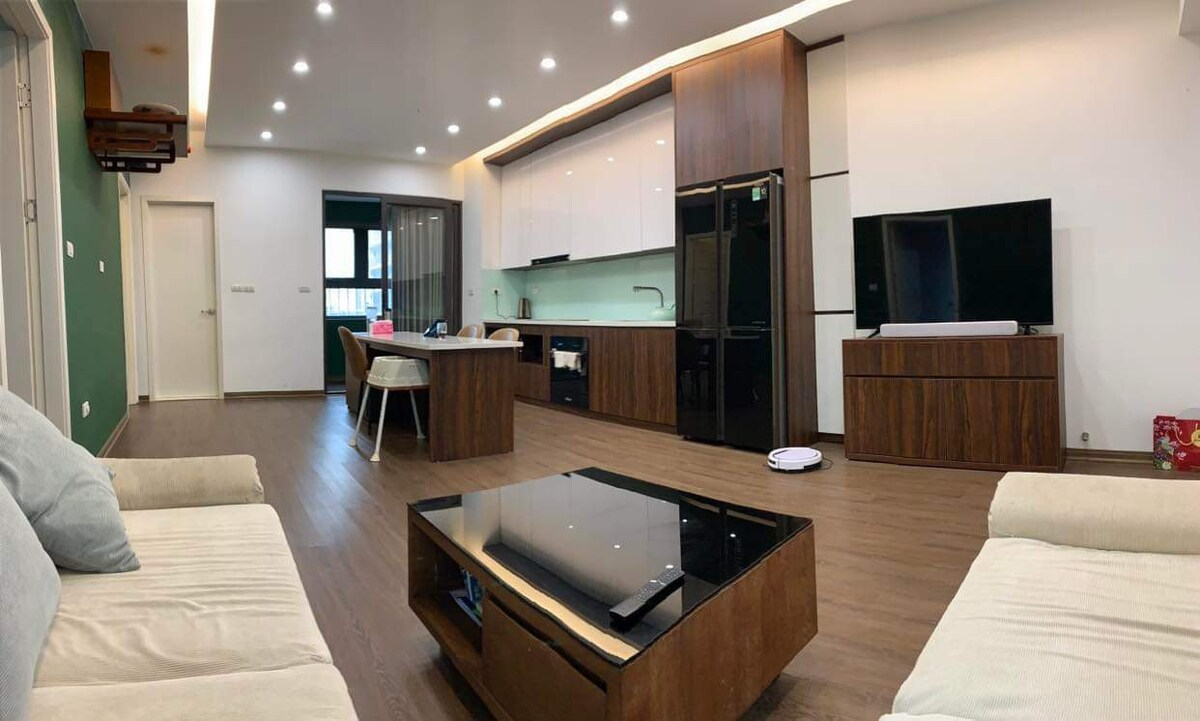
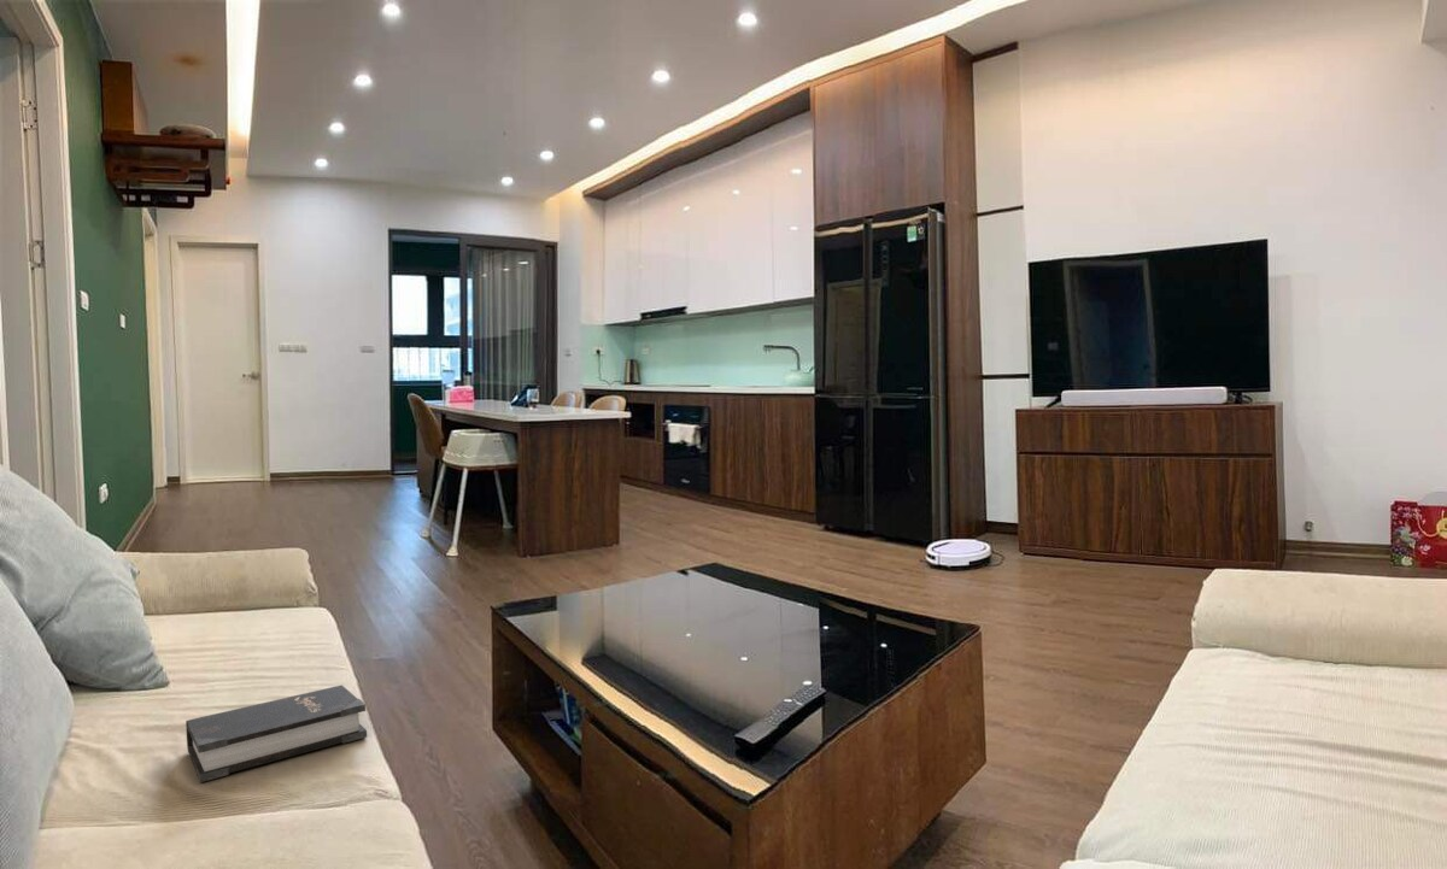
+ hardback book [184,683,368,783]
